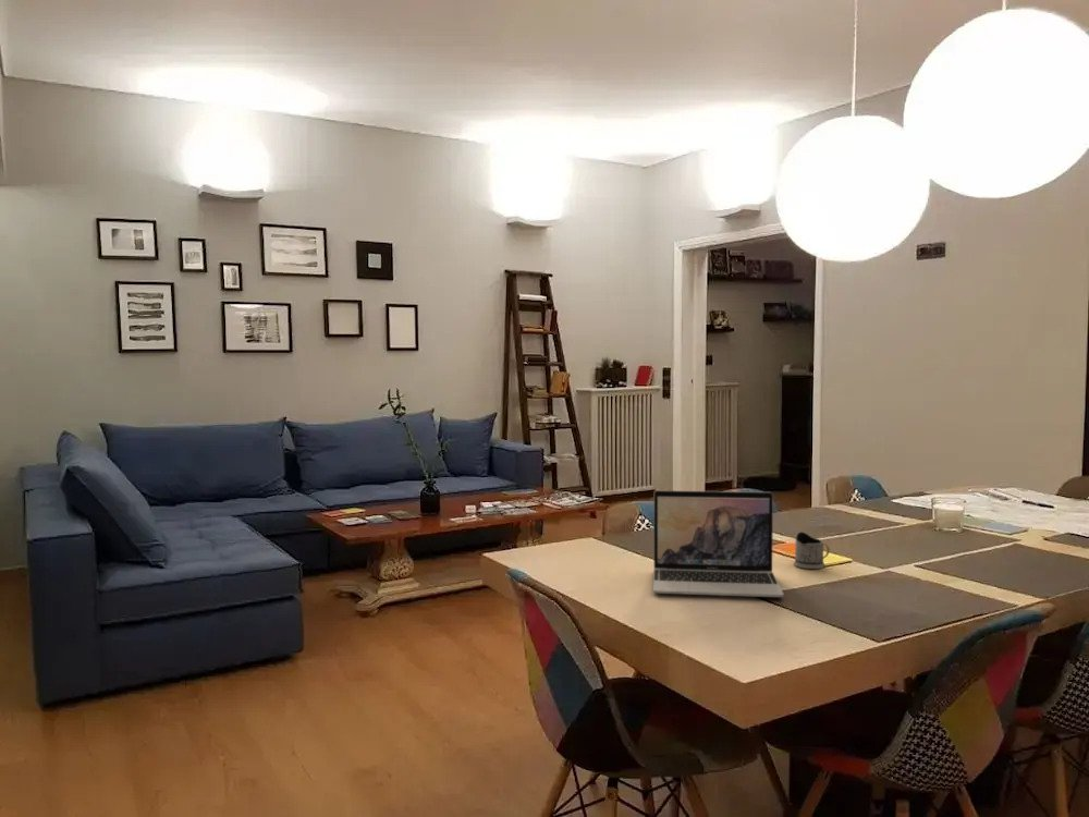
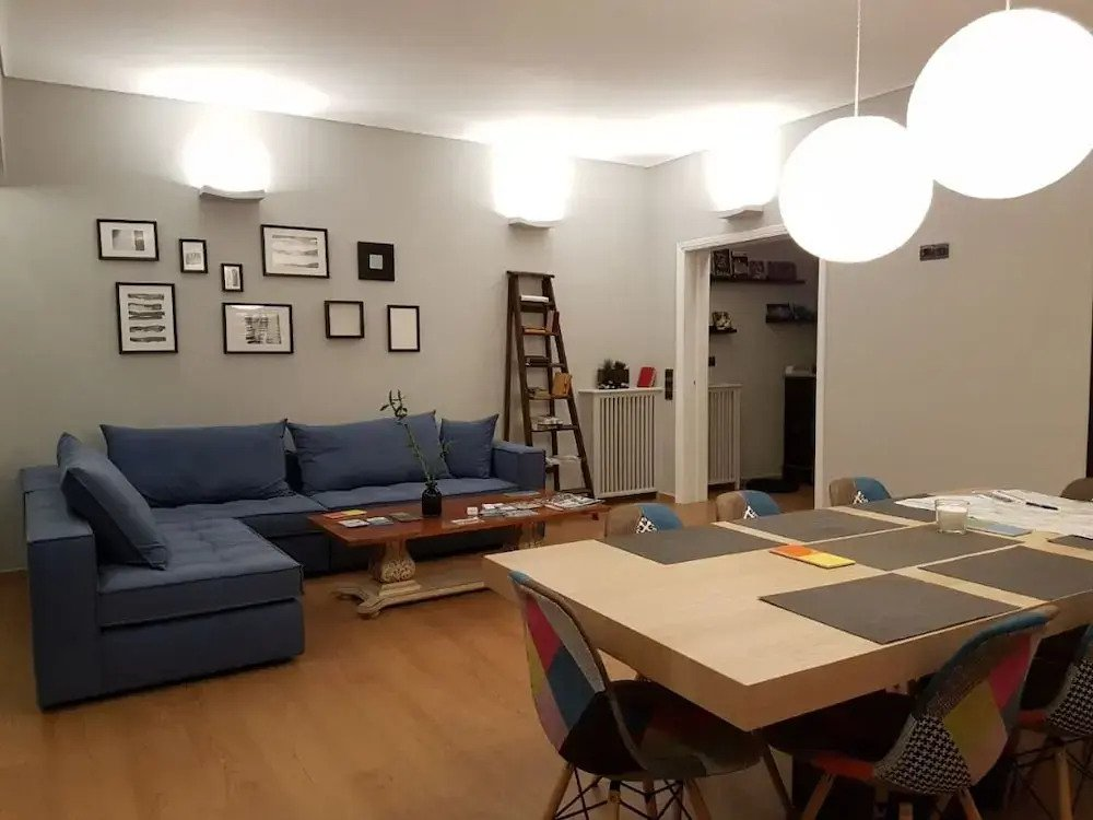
- tea glass holder [793,531,831,570]
- laptop [652,489,785,598]
